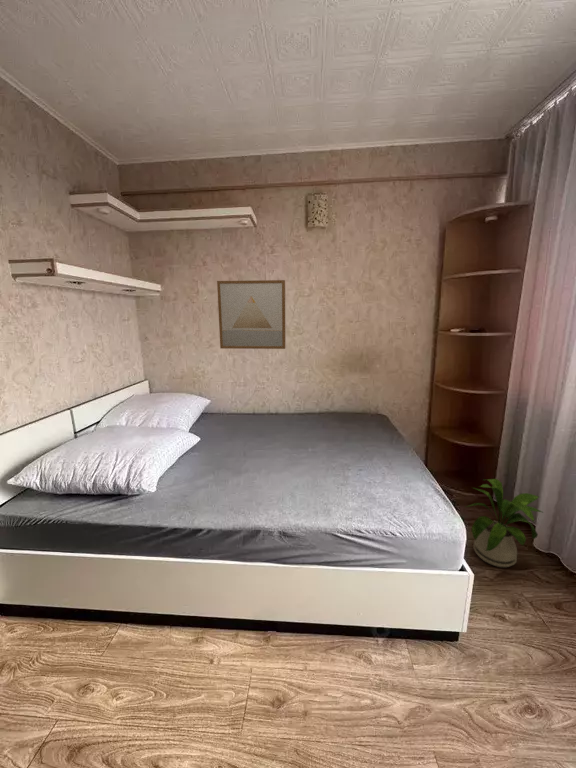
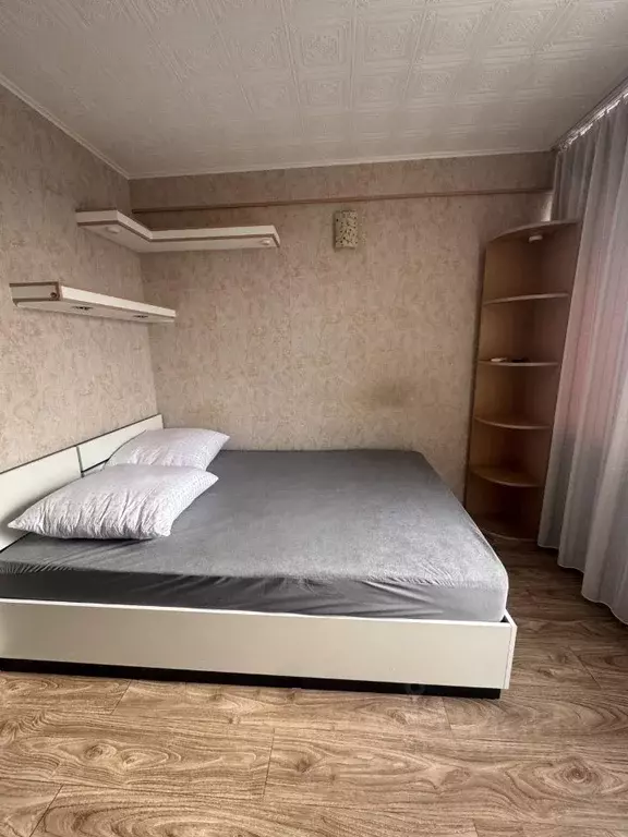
- house plant [465,478,545,568]
- wall art [216,279,287,350]
